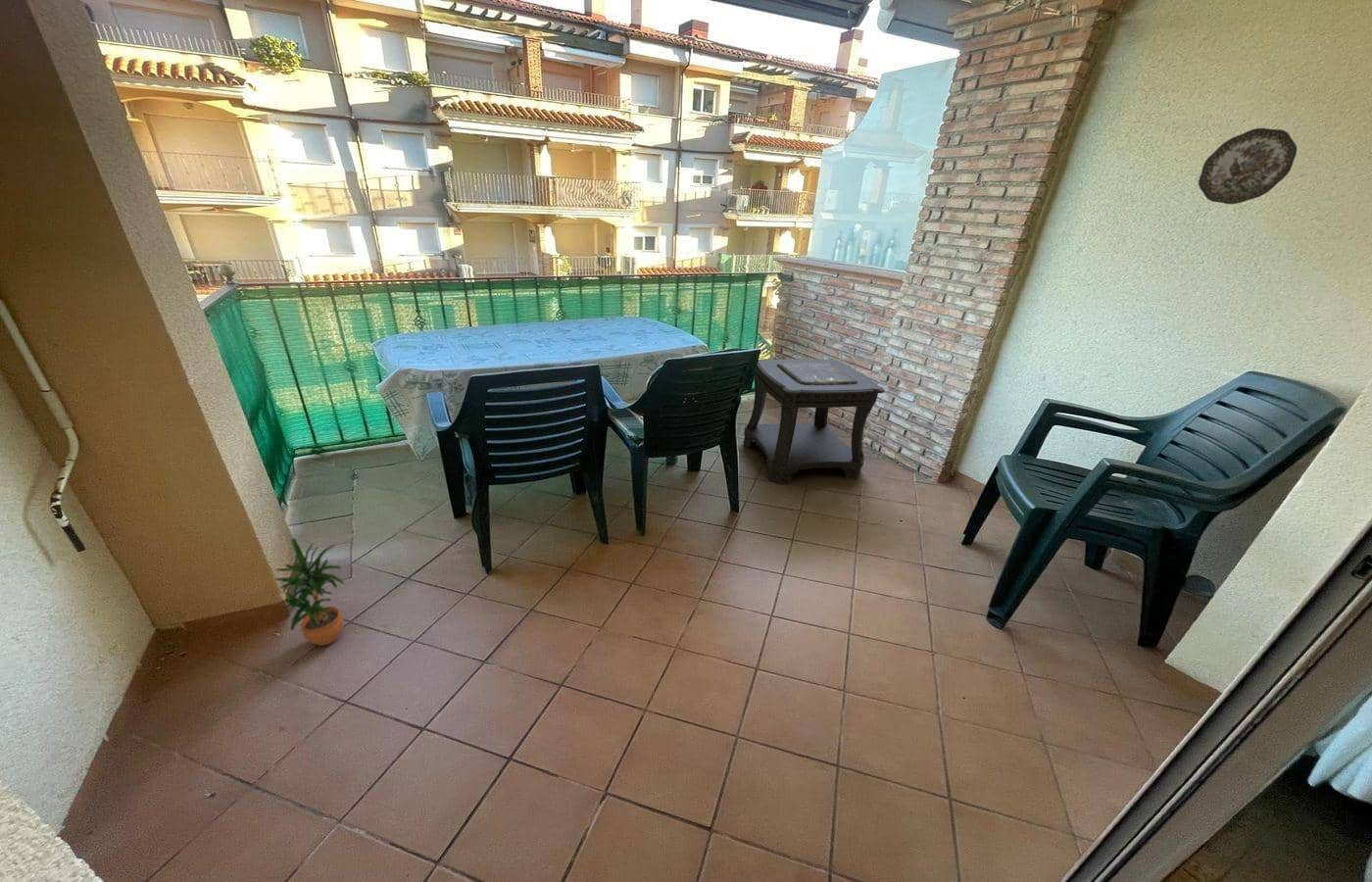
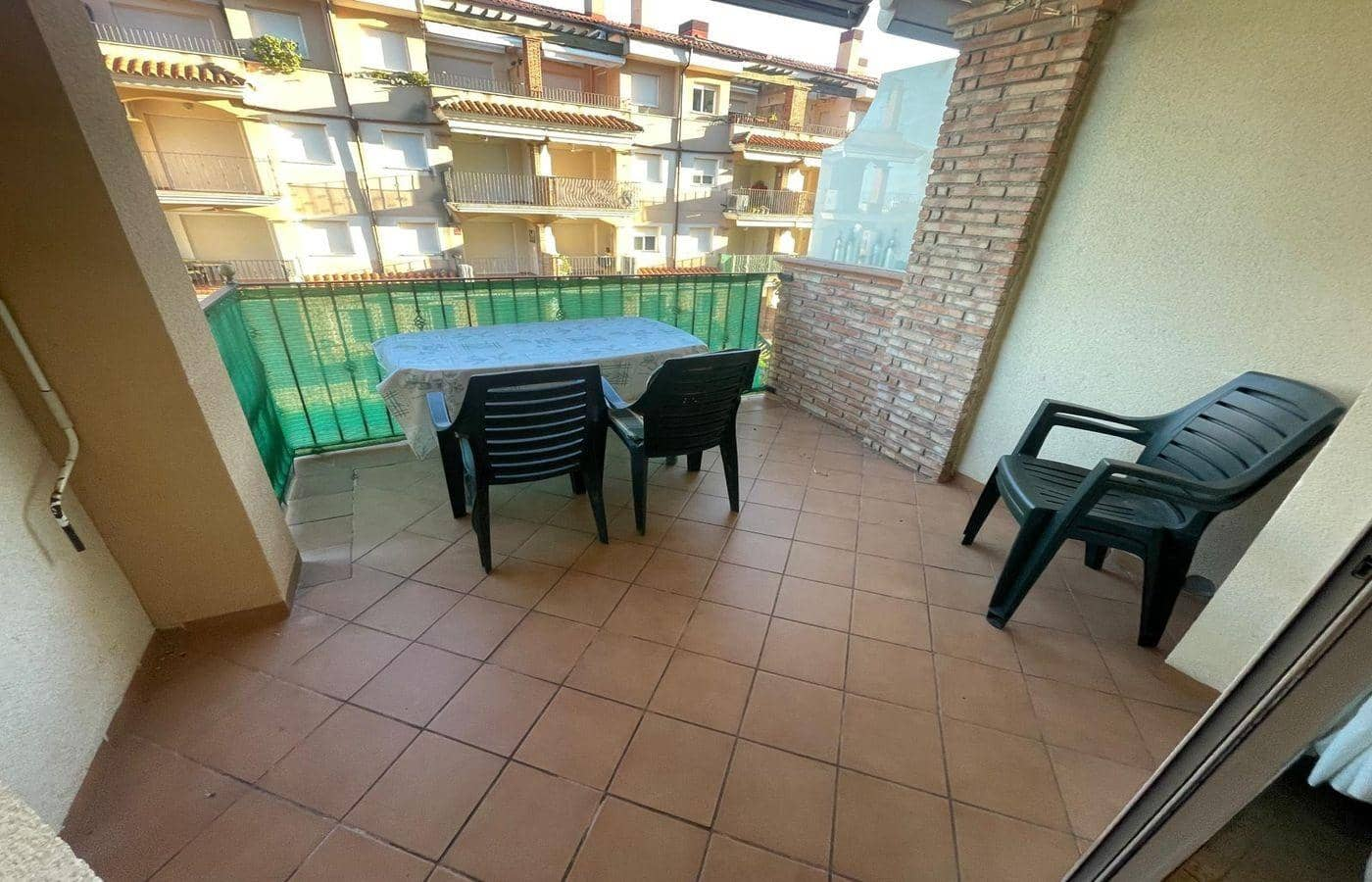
- potted plant [272,537,345,647]
- decorative plate [1198,127,1298,205]
- side table [742,358,886,485]
